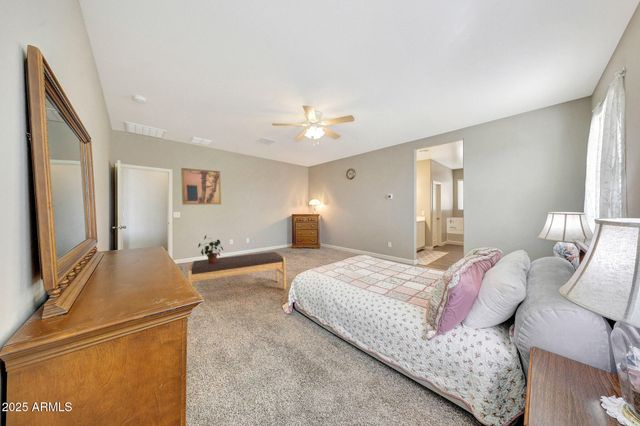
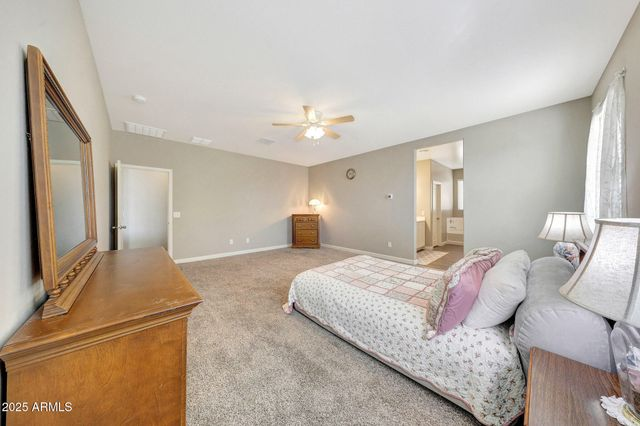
- potted plant [197,235,224,263]
- wall art [180,167,222,206]
- bench [187,251,287,290]
